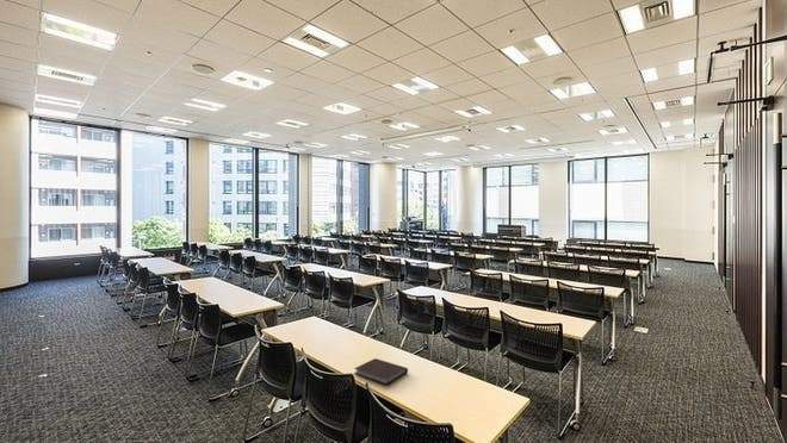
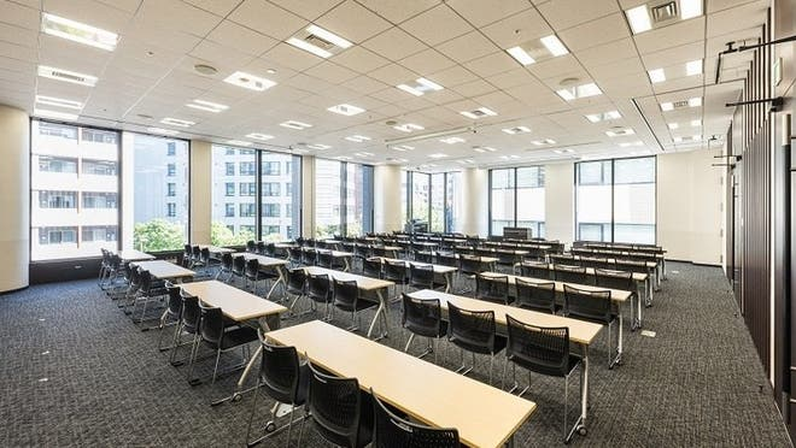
- notebook [353,357,409,386]
